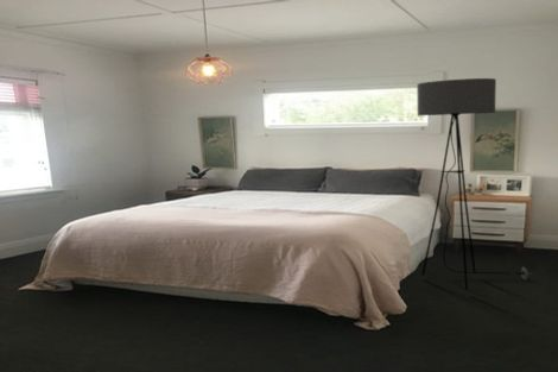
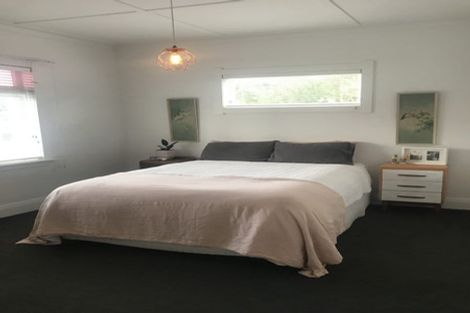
- floor lamp [416,77,533,291]
